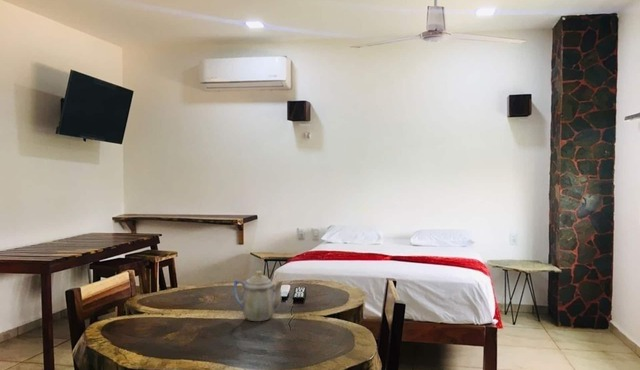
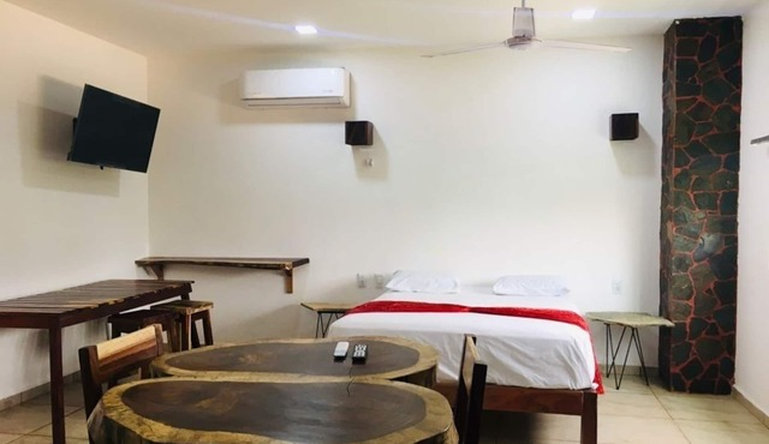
- teapot [233,270,285,322]
